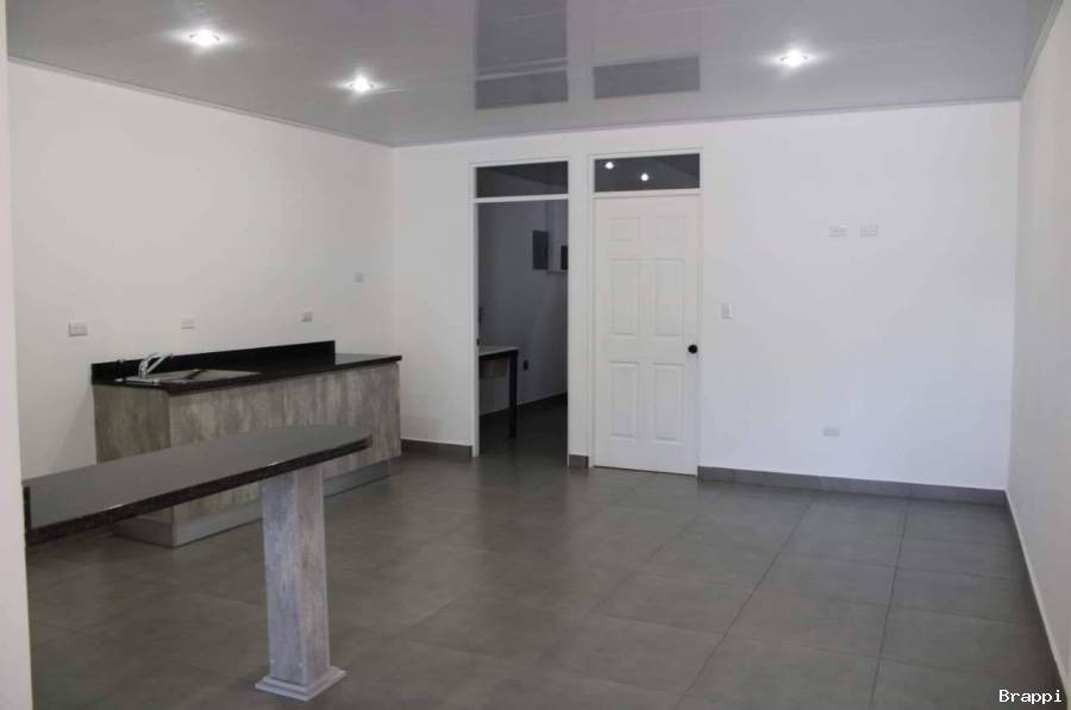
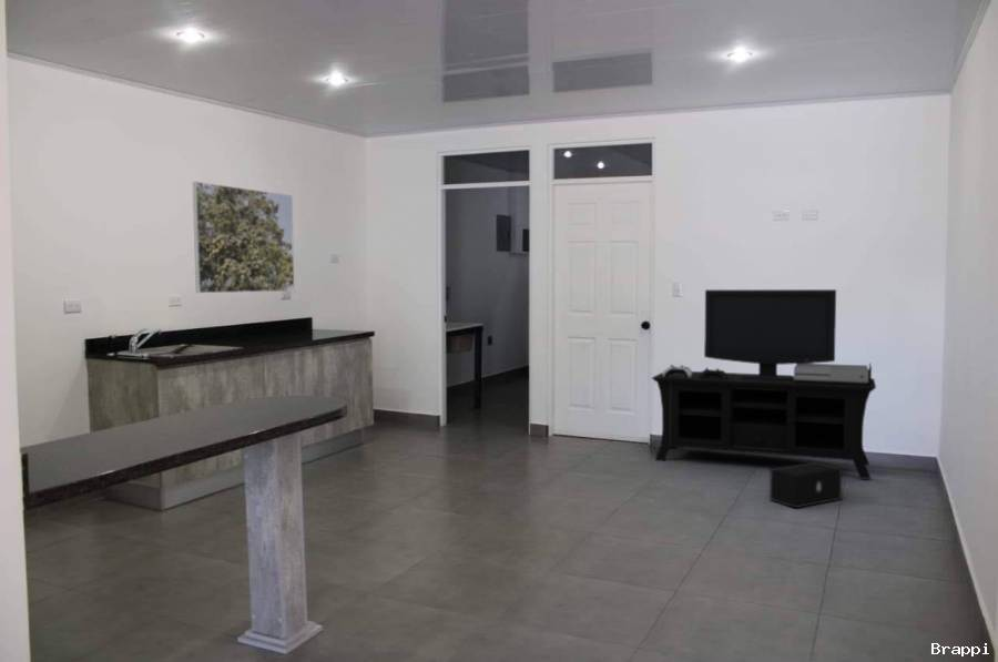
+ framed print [192,181,295,294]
+ speaker [768,460,843,509]
+ media console [651,288,877,480]
